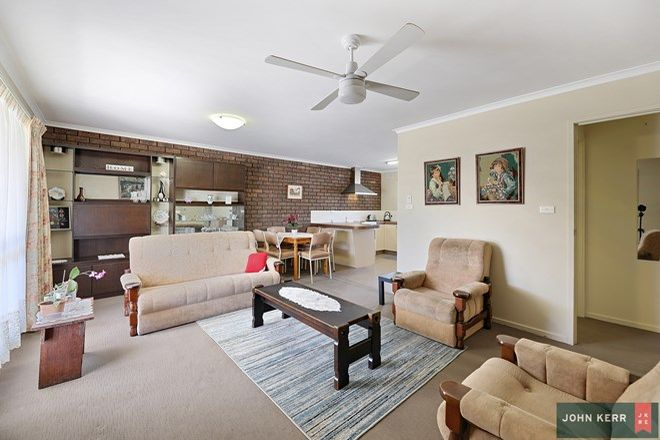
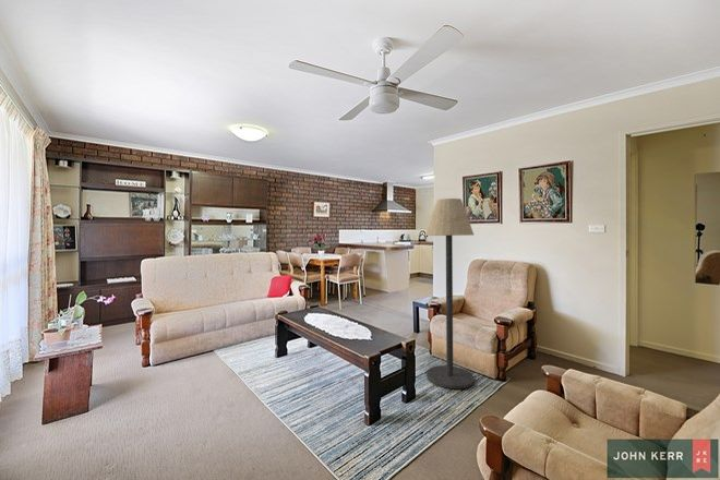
+ floor lamp [423,197,476,389]
